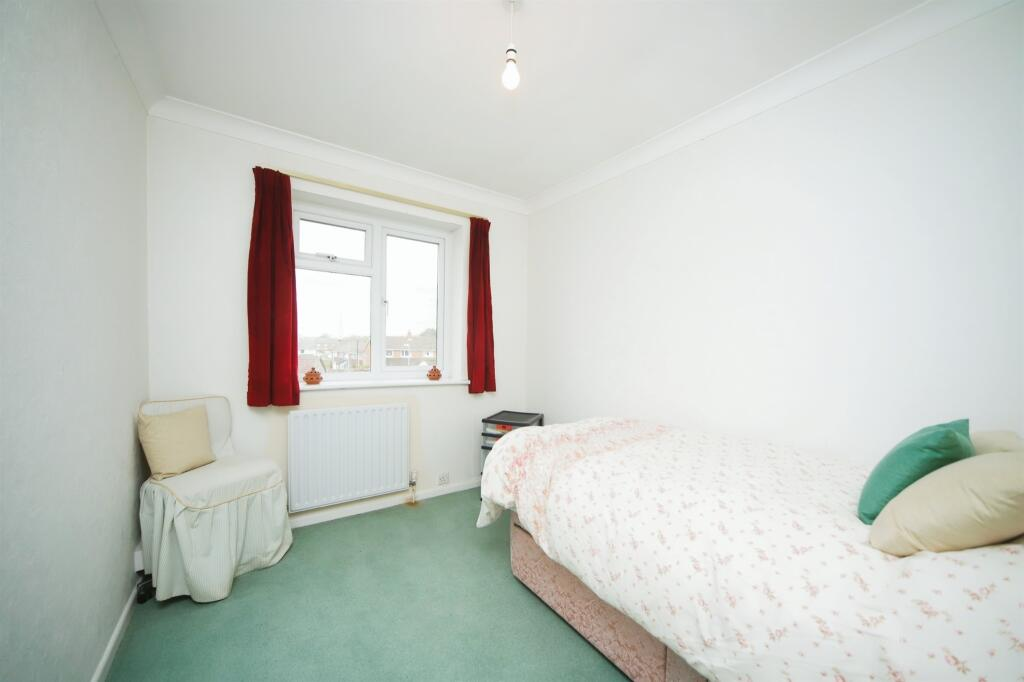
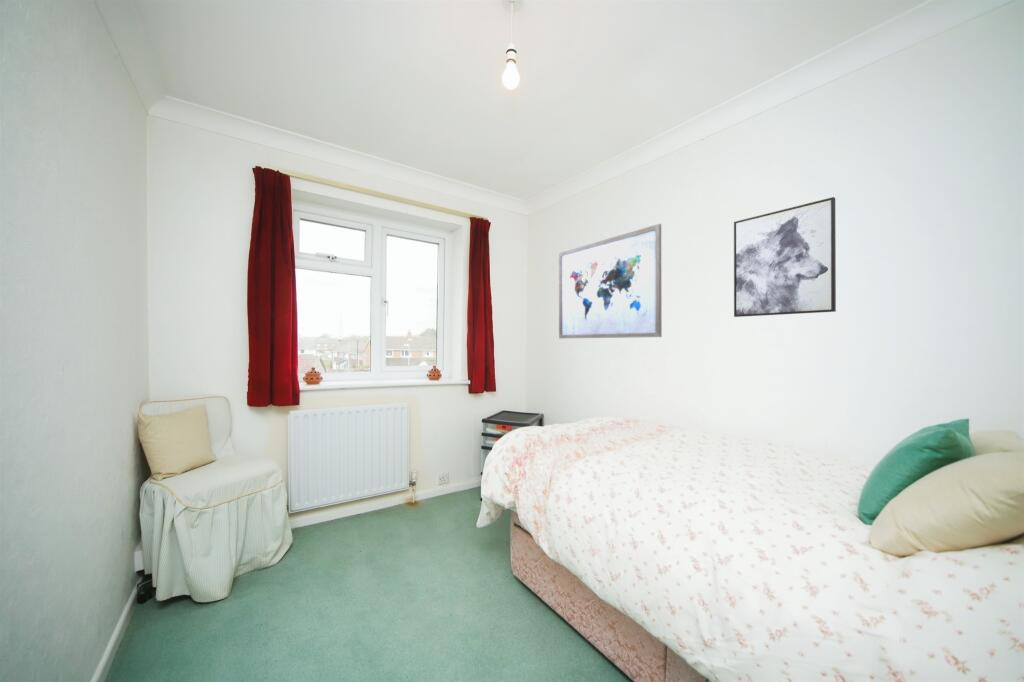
+ wall art [558,223,662,339]
+ wall art [733,196,837,318]
